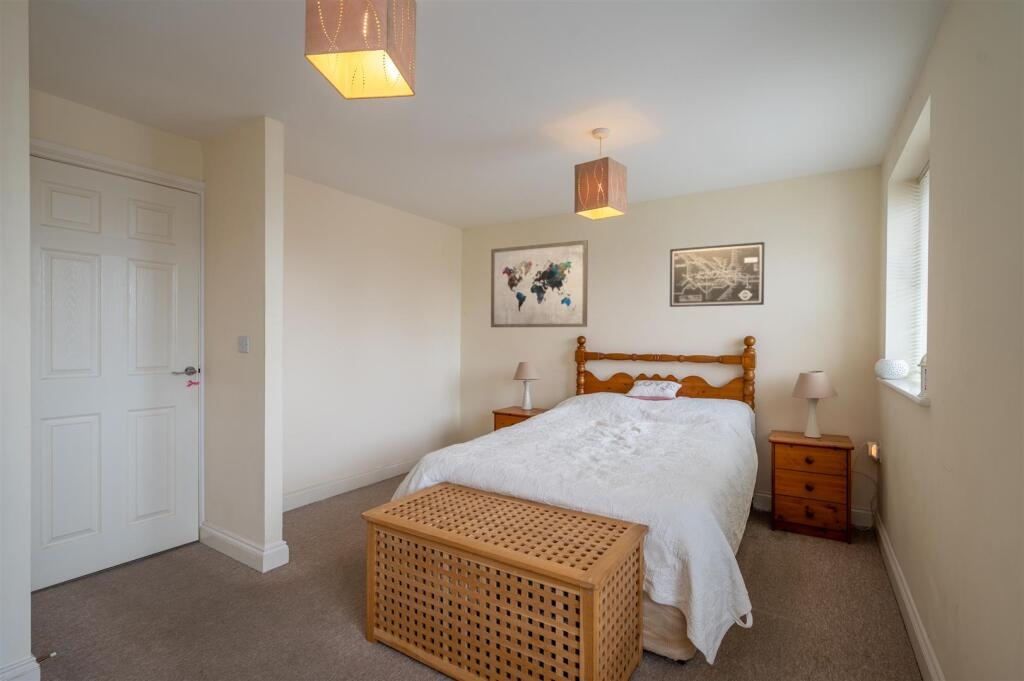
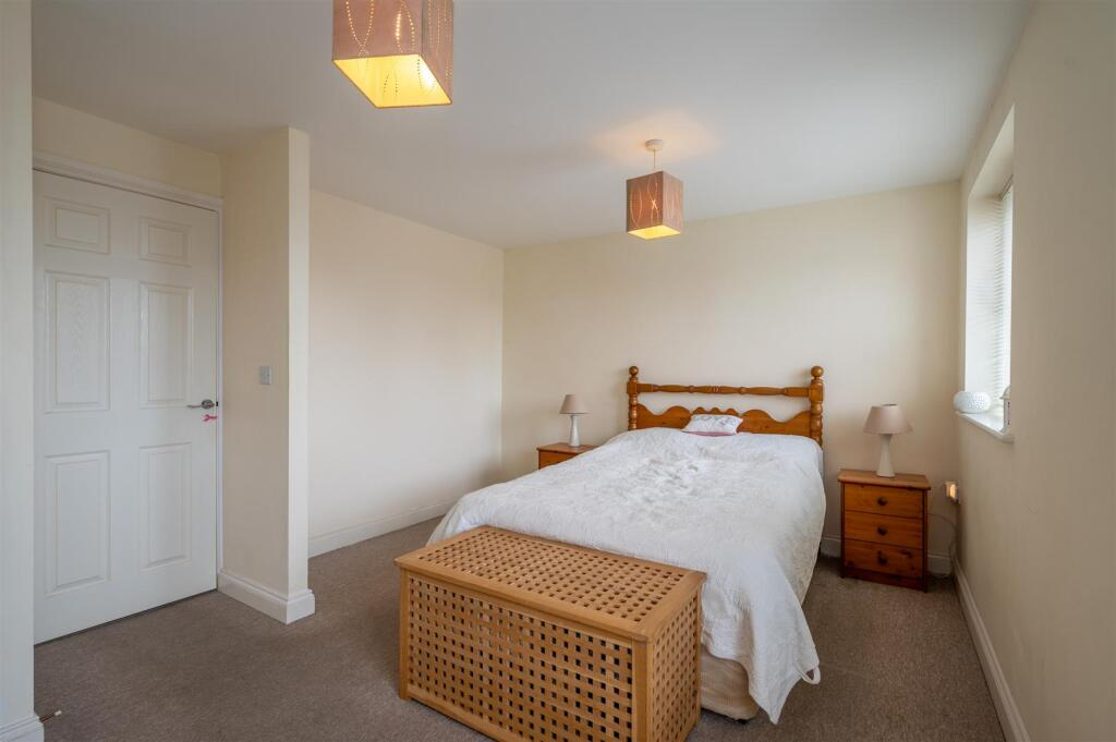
- wall art [669,241,765,308]
- wall art [490,239,589,328]
